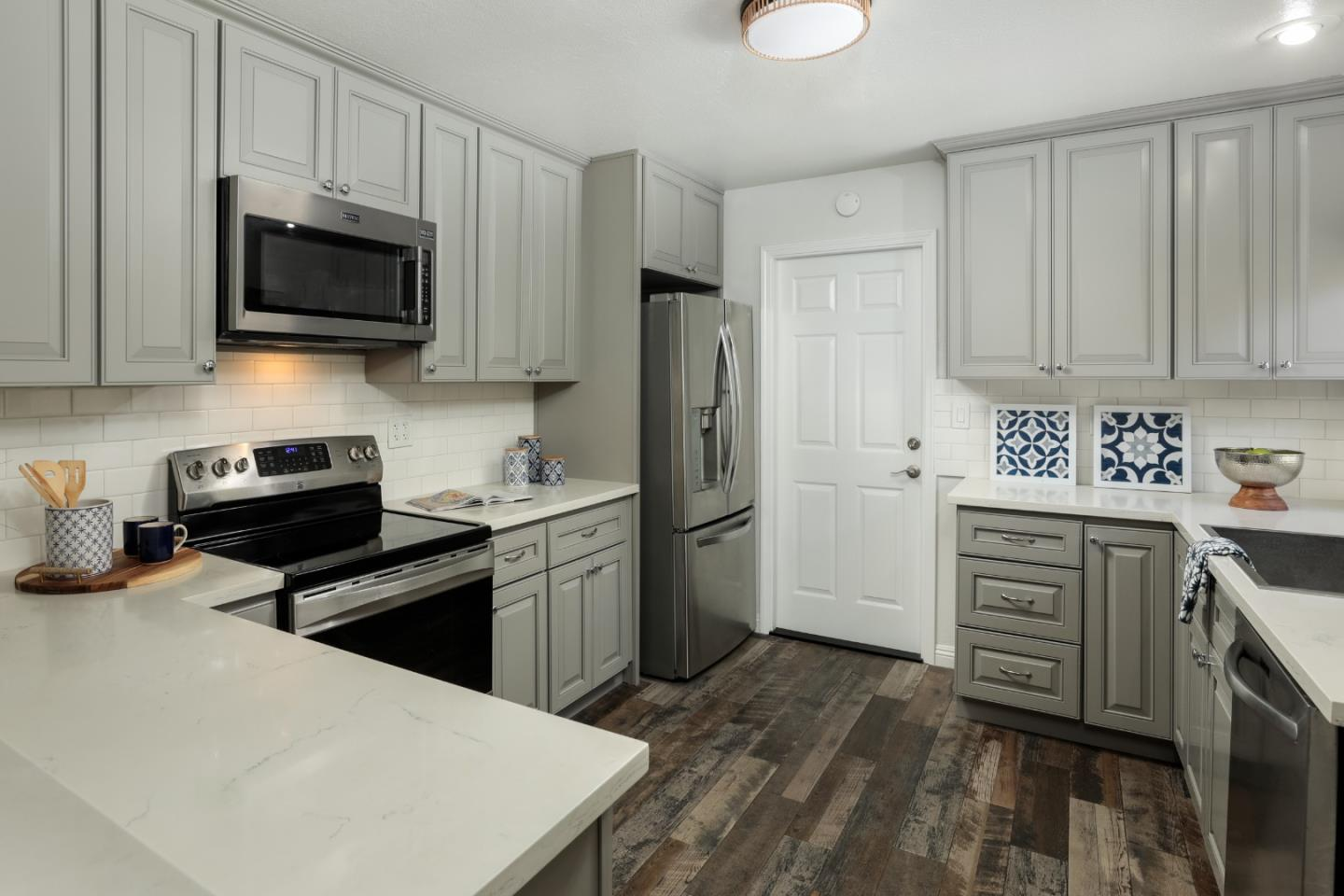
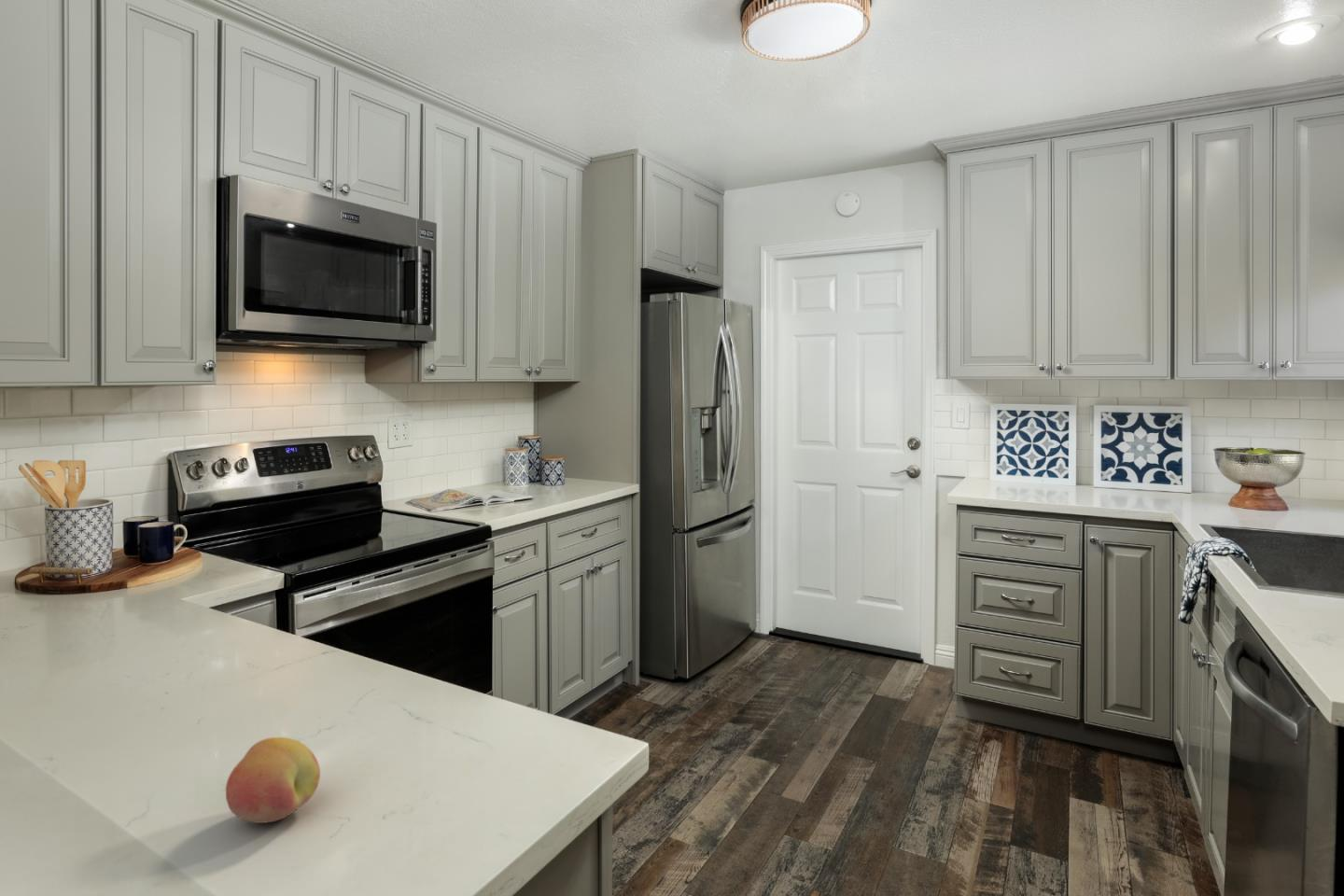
+ fruit [225,736,321,824]
